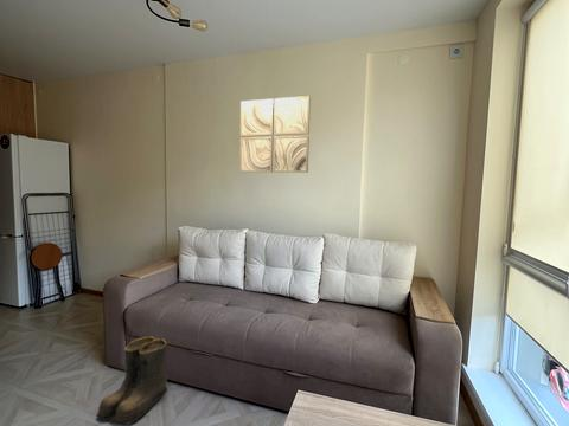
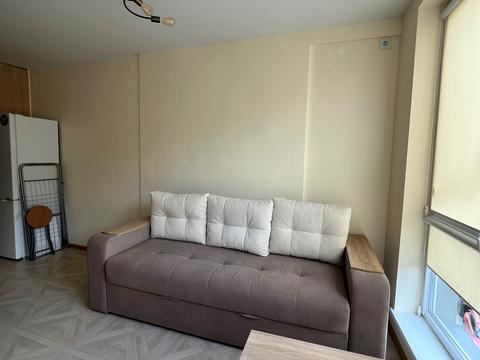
- boots [95,336,168,426]
- wall art [239,95,312,174]
